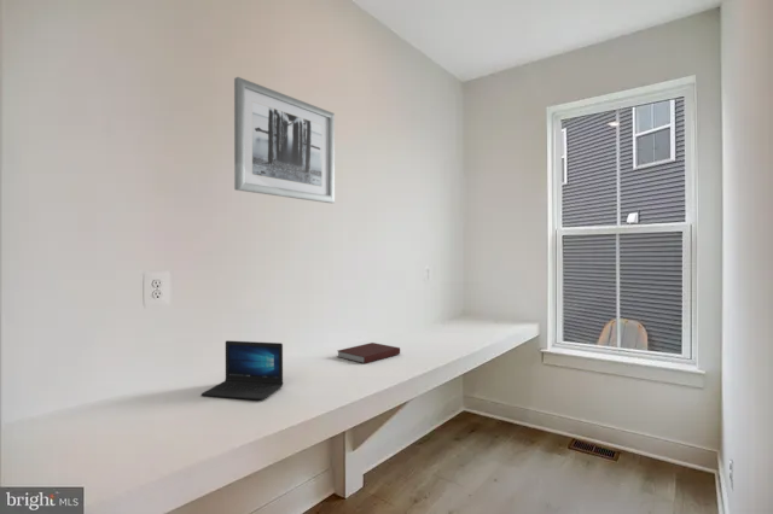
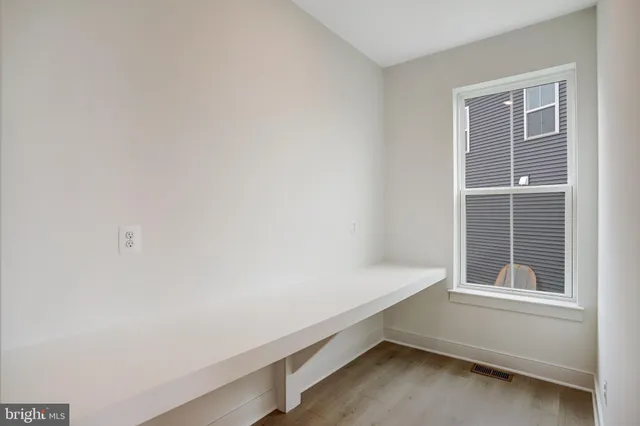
- notebook [336,341,401,364]
- wall art [233,76,336,204]
- laptop [200,339,284,401]
